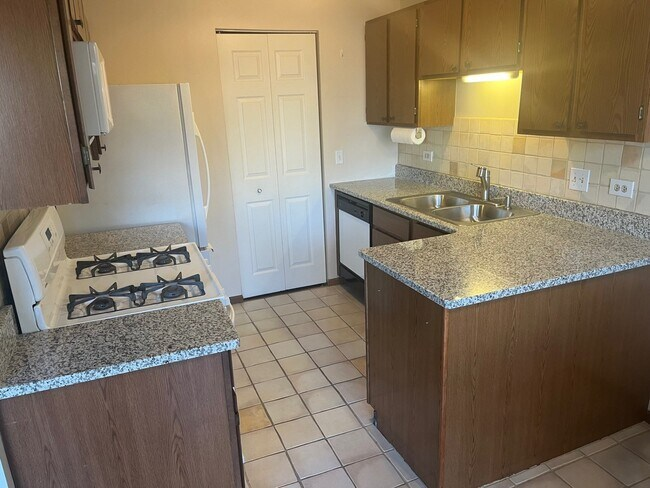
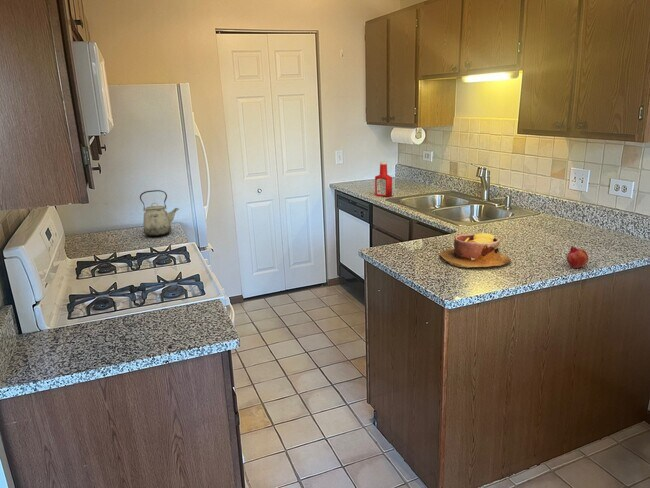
+ fruit [566,246,589,269]
+ bowl [438,232,511,268]
+ soap bottle [374,161,393,198]
+ kettle [139,189,180,237]
